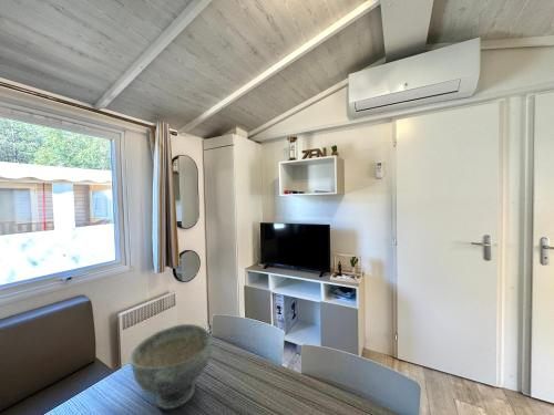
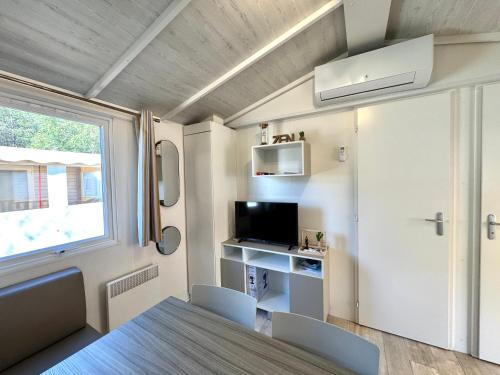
- decorative bowl [129,323,213,409]
